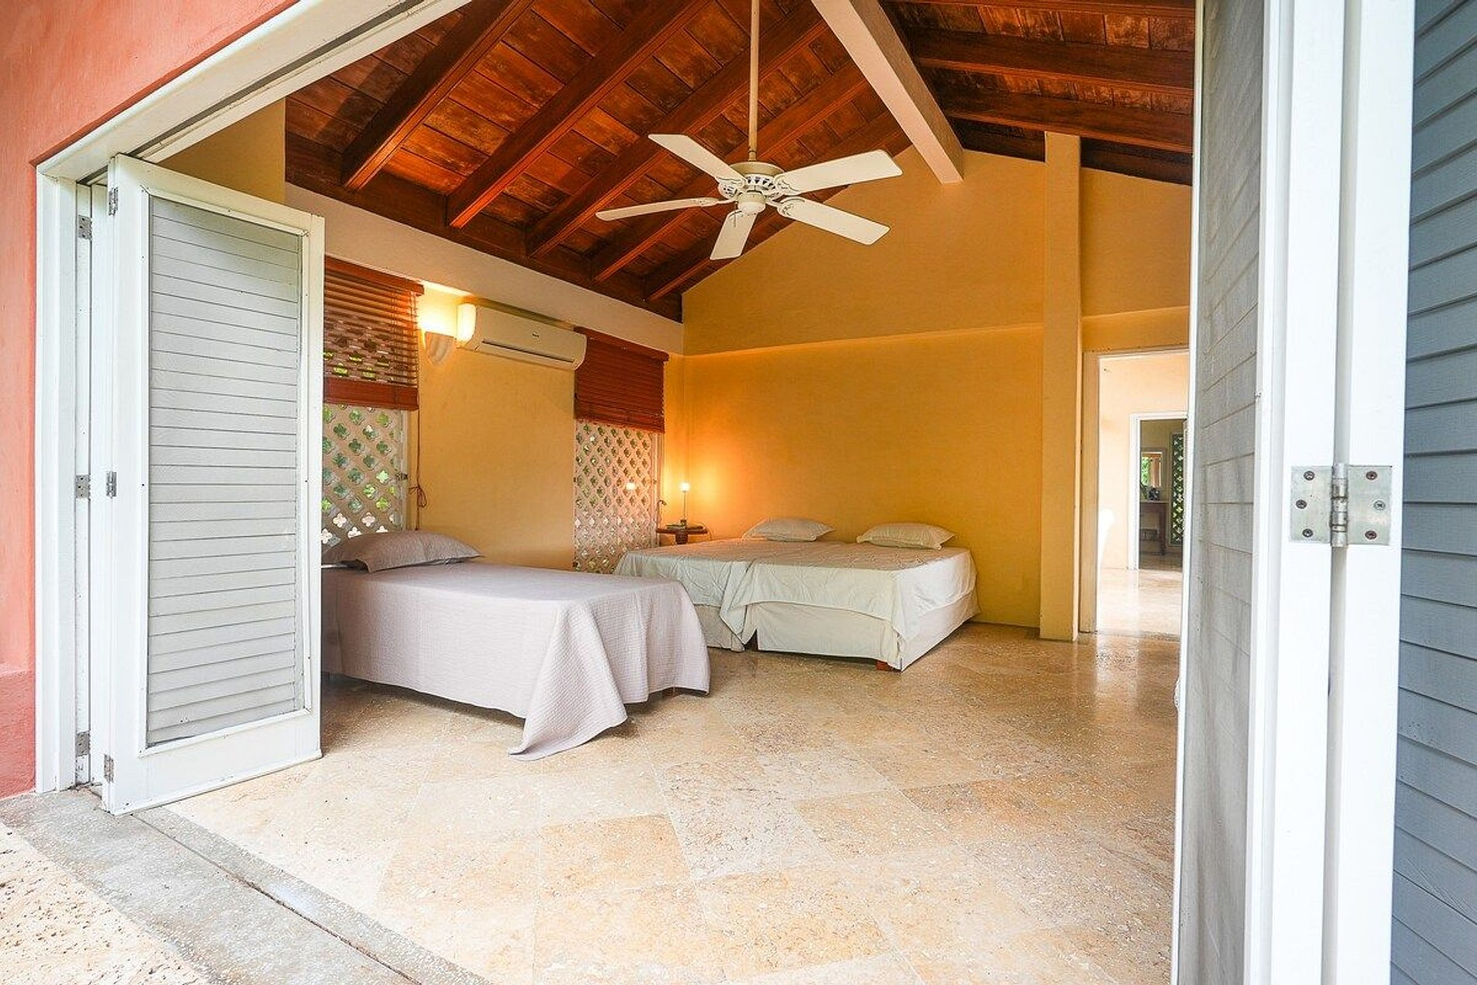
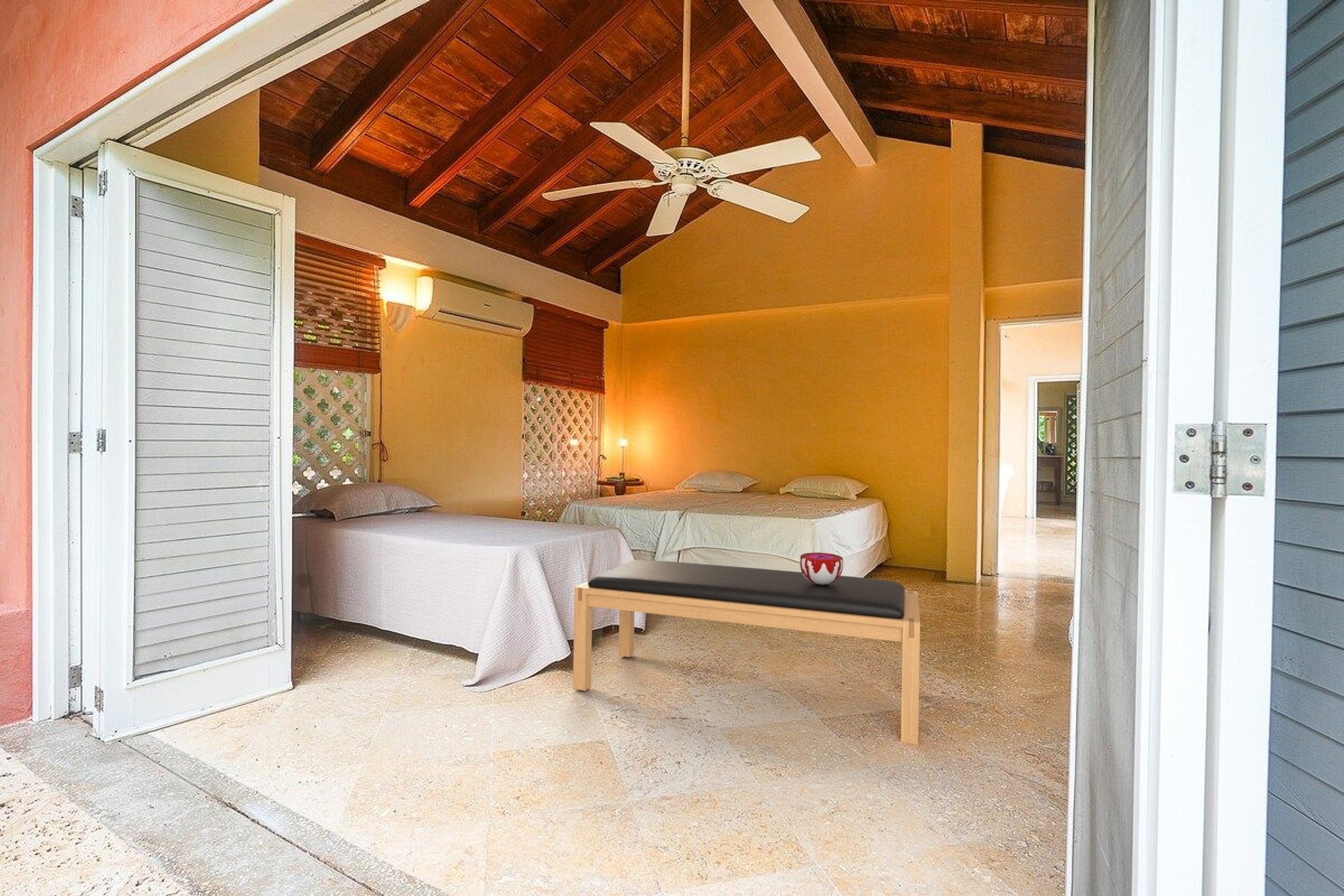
+ decorative bowl [799,552,844,585]
+ bench [572,559,921,745]
